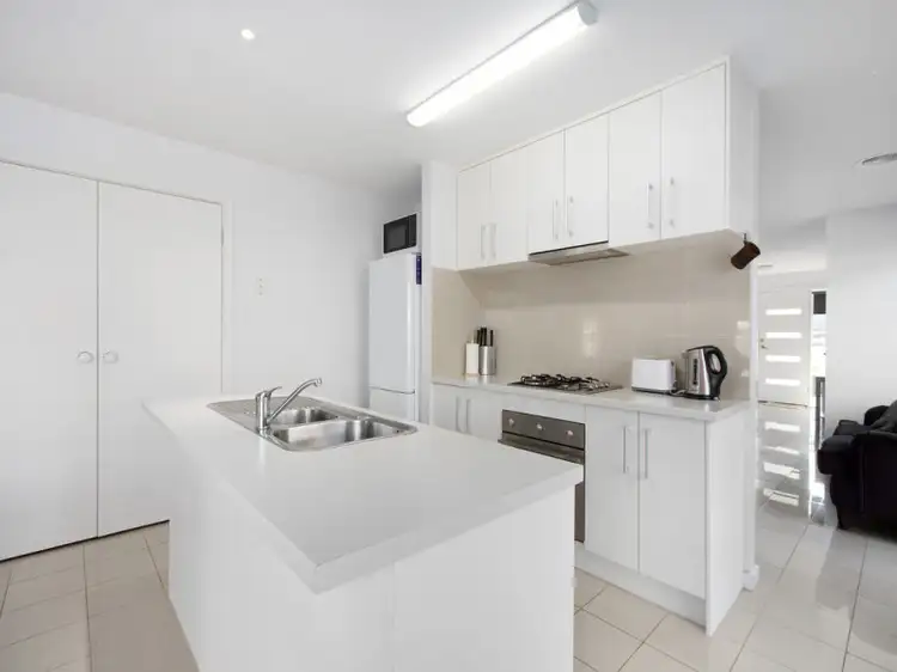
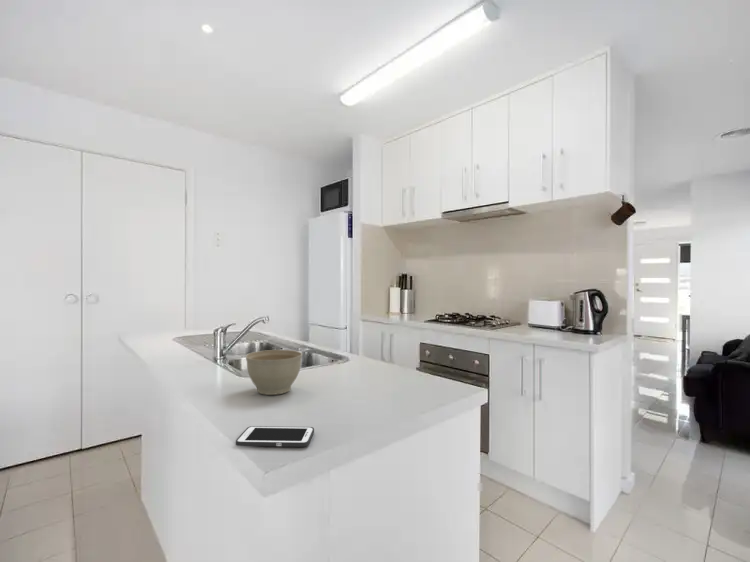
+ planter bowl [245,349,303,396]
+ cell phone [235,425,315,448]
